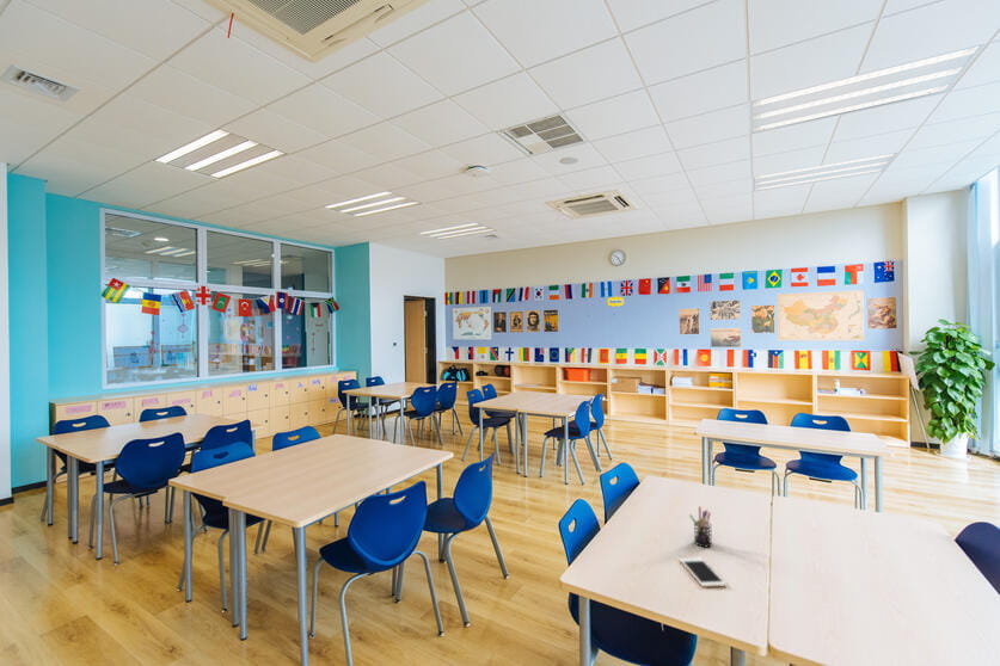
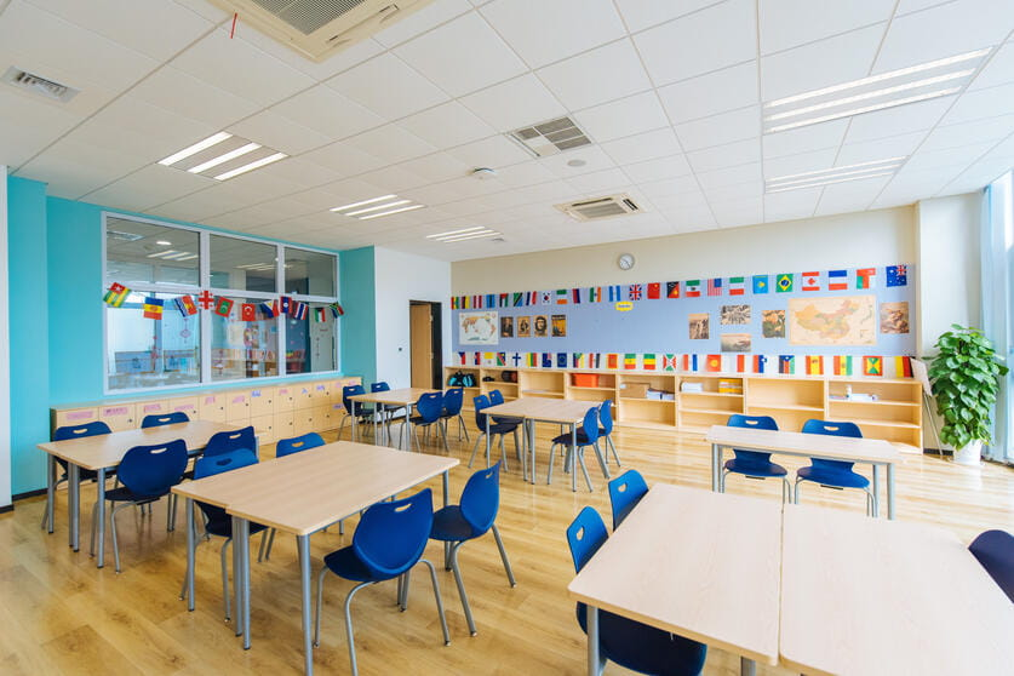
- cell phone [679,557,728,588]
- pen holder [688,506,713,548]
